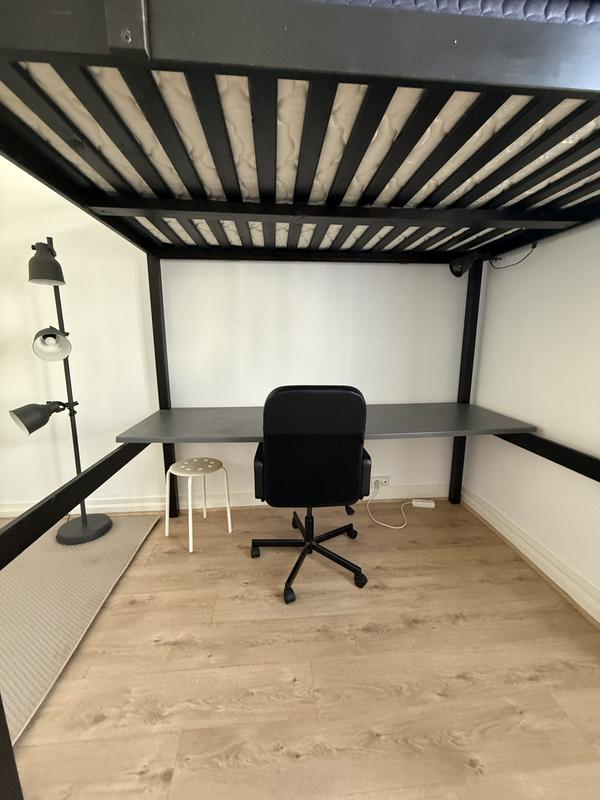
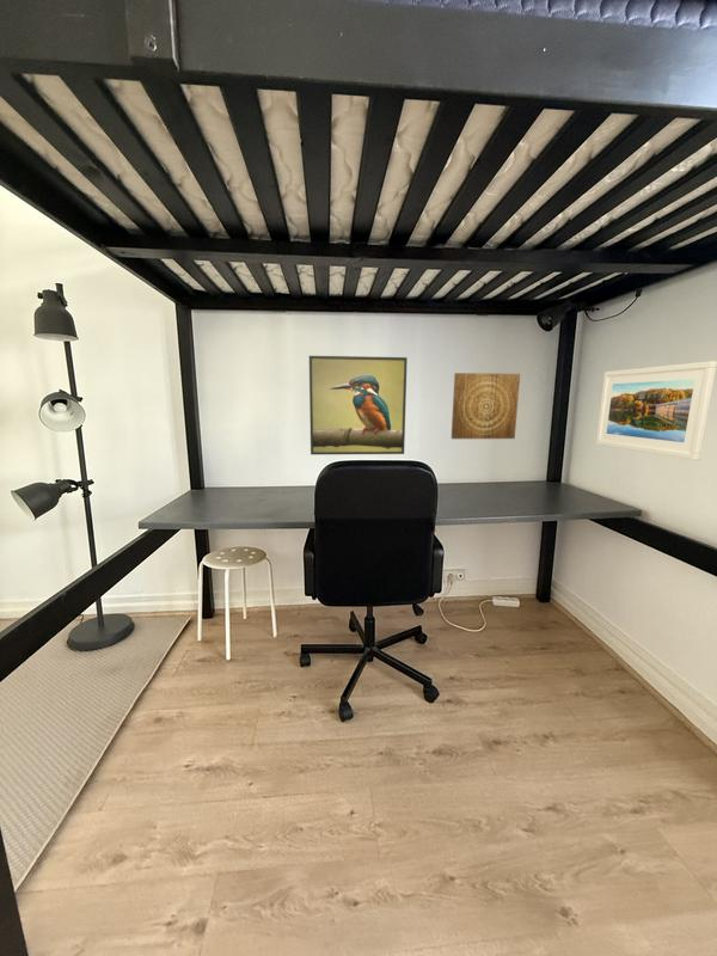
+ wall art [451,372,521,440]
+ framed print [595,360,717,461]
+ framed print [308,355,409,455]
